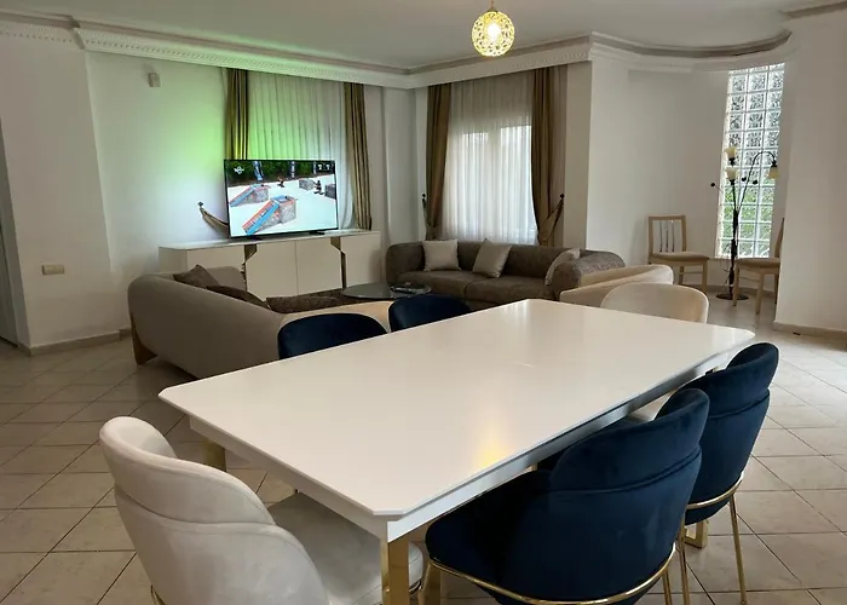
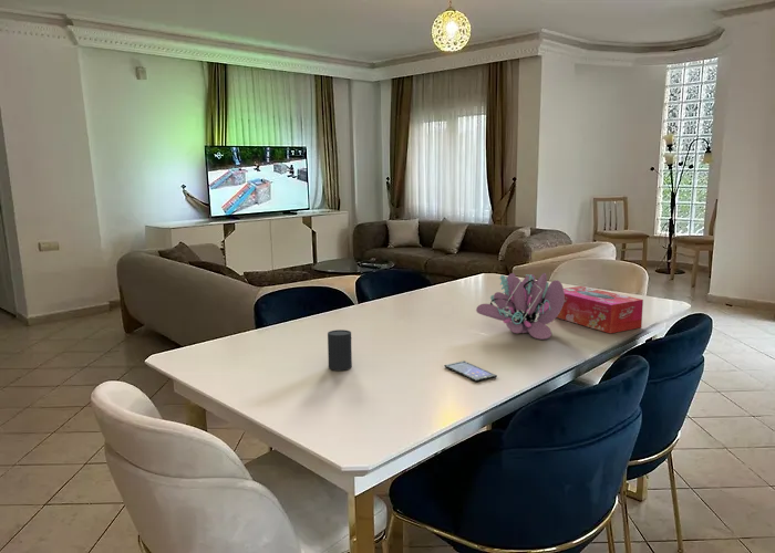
+ smartphone [443,359,498,383]
+ tissue box [556,285,644,334]
+ cup [327,328,353,372]
+ flower [475,272,565,341]
